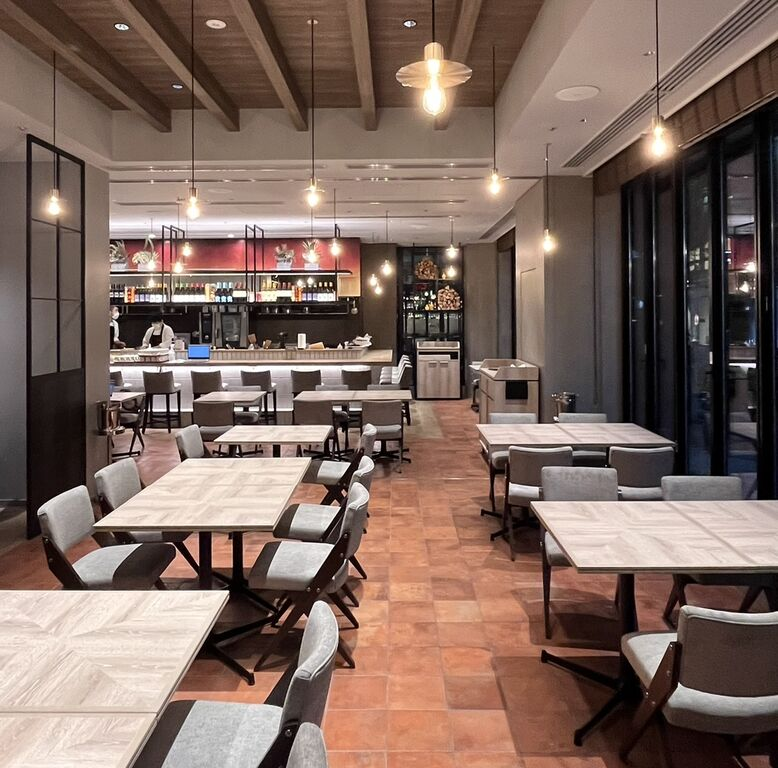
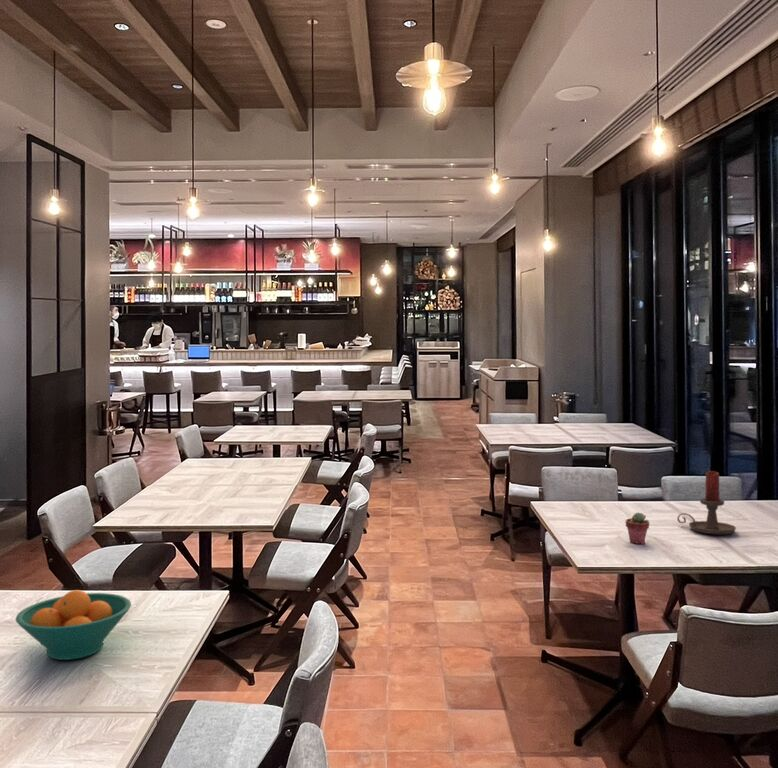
+ potted succulent [625,511,651,545]
+ fruit bowl [15,589,132,661]
+ candle holder [676,470,737,535]
